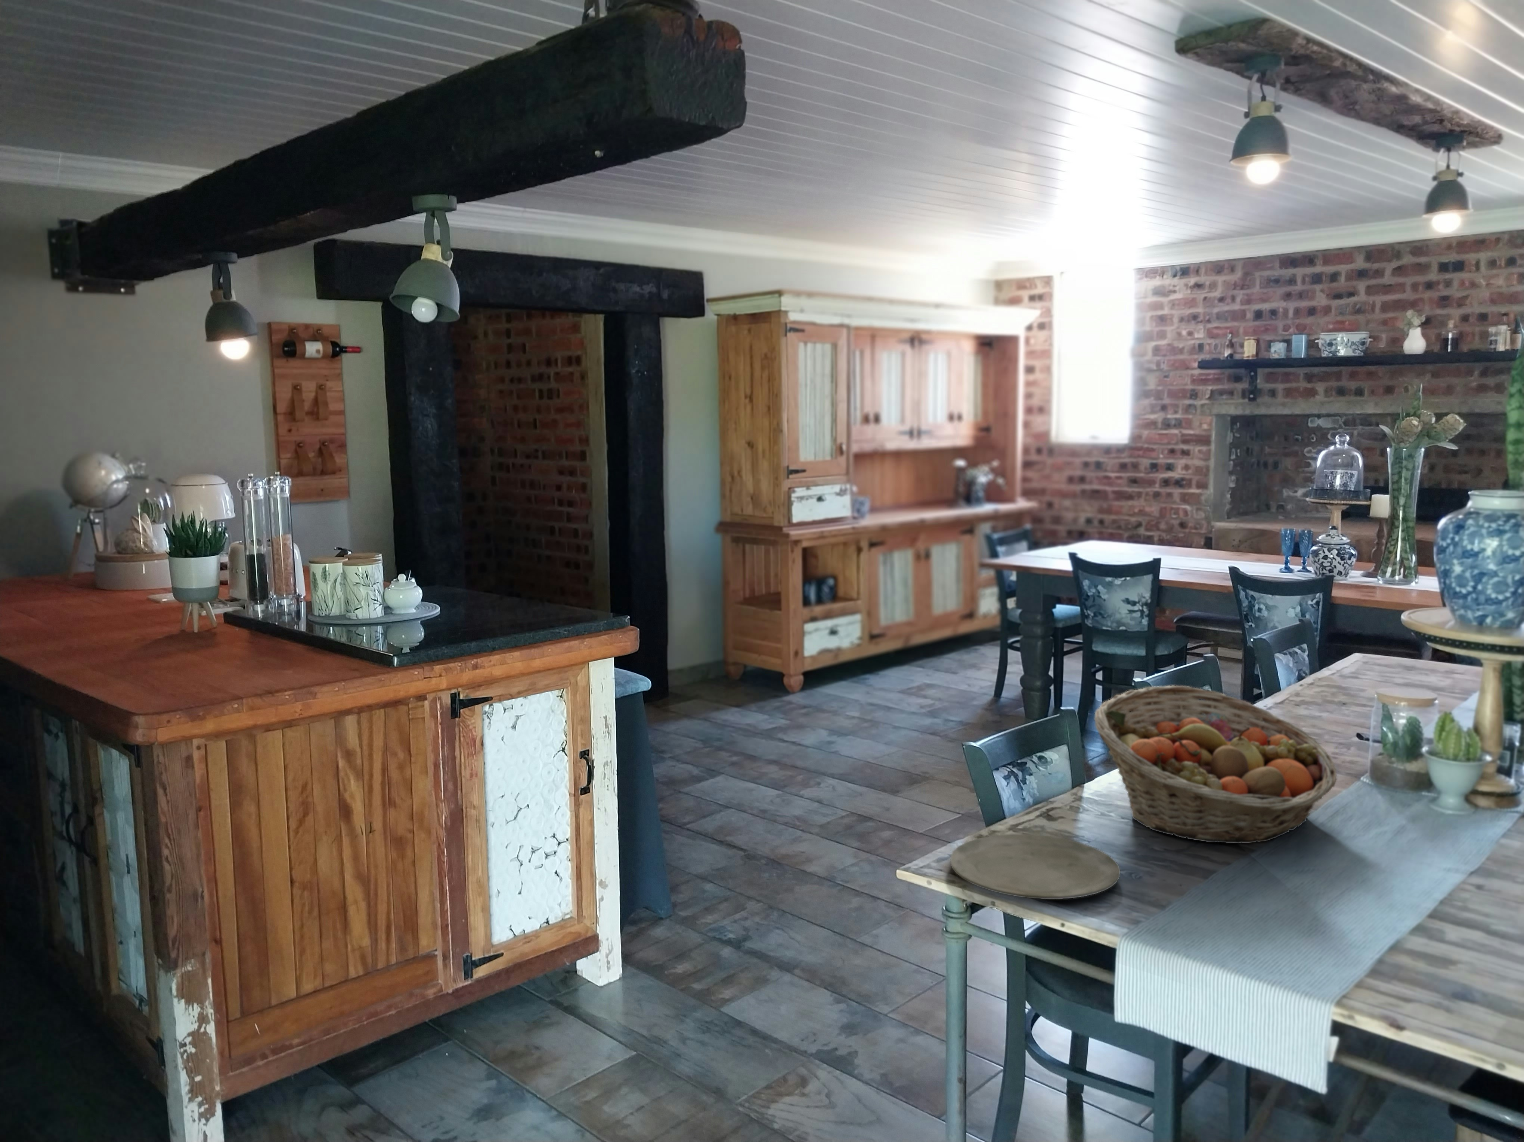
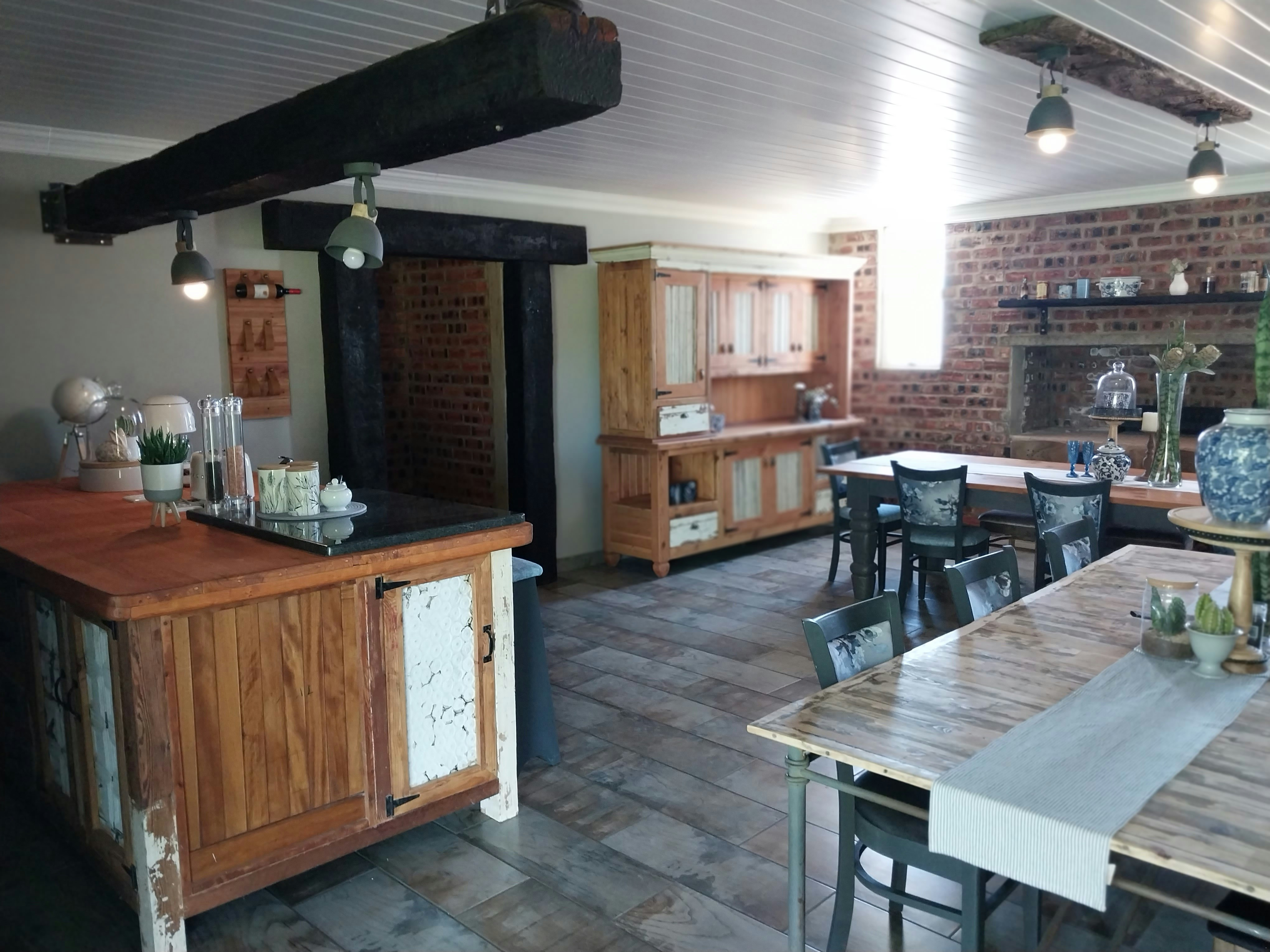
- plate [950,834,1121,900]
- fruit basket [1093,685,1337,843]
